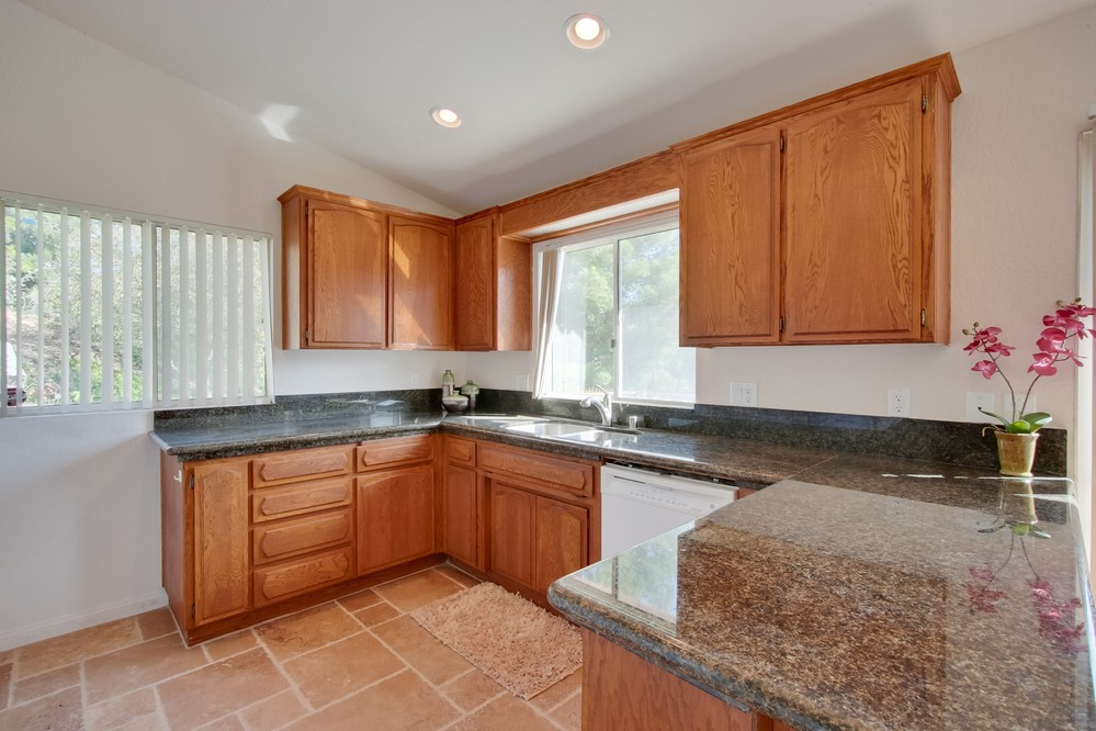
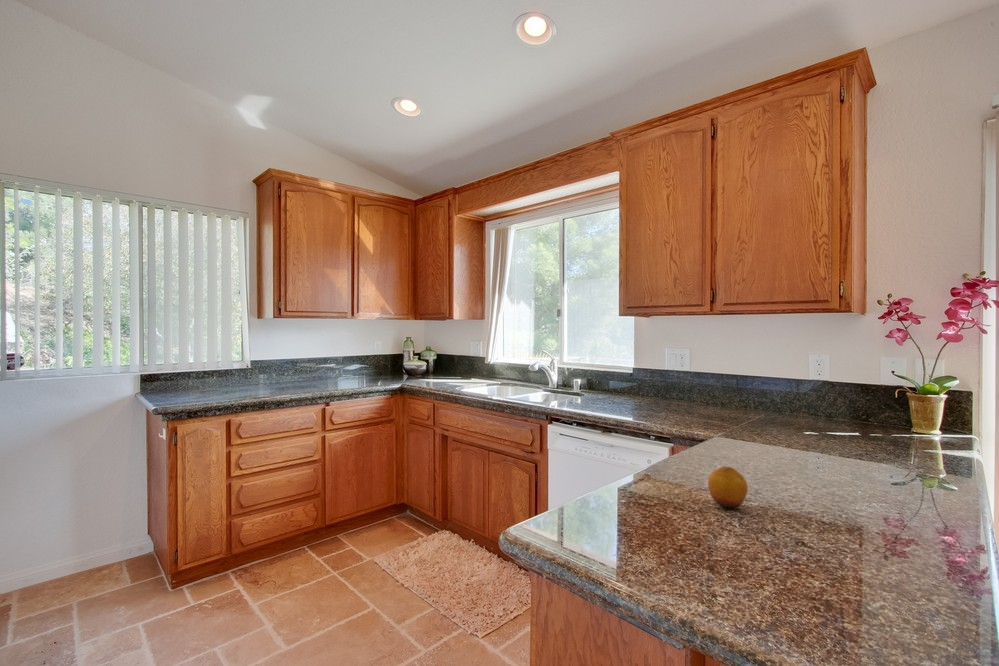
+ fruit [707,466,749,509]
